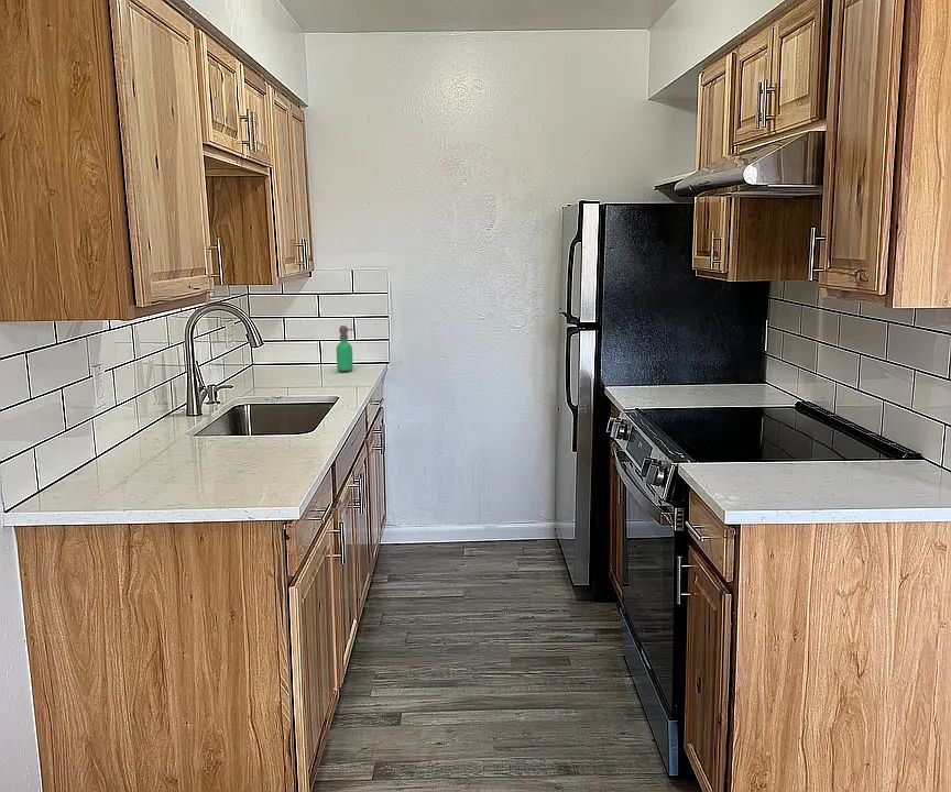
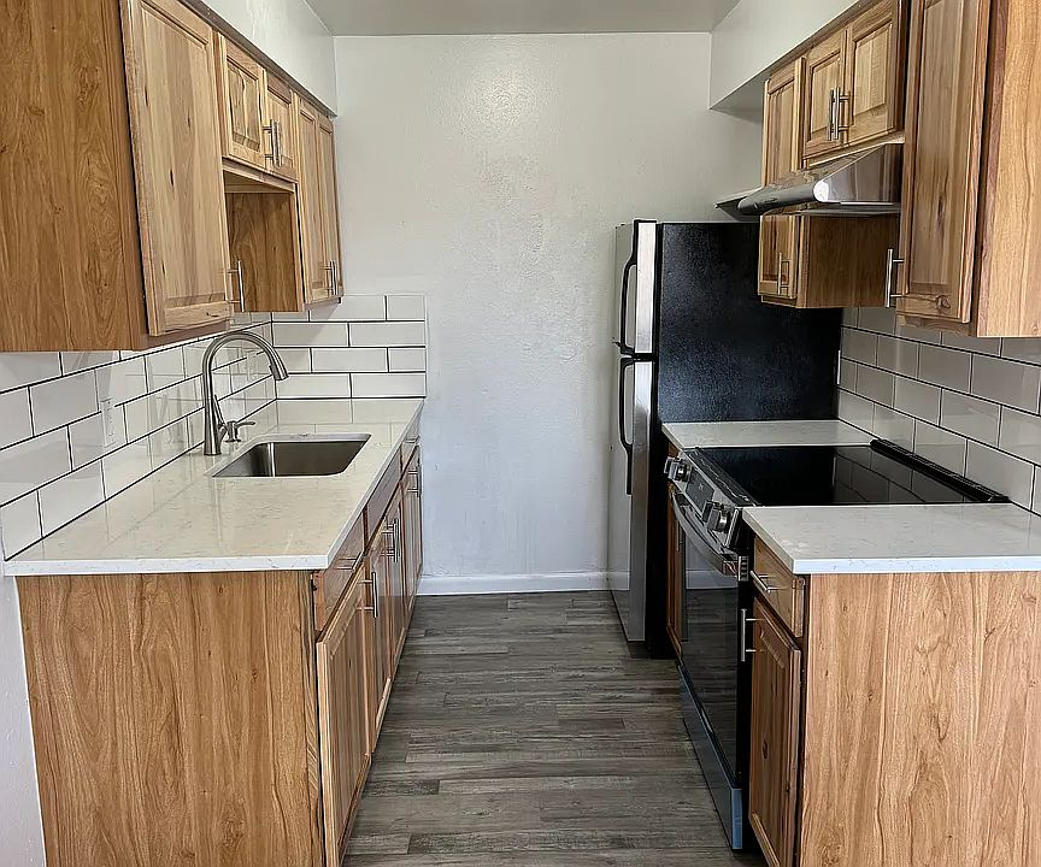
- soap dispenser [336,324,357,373]
